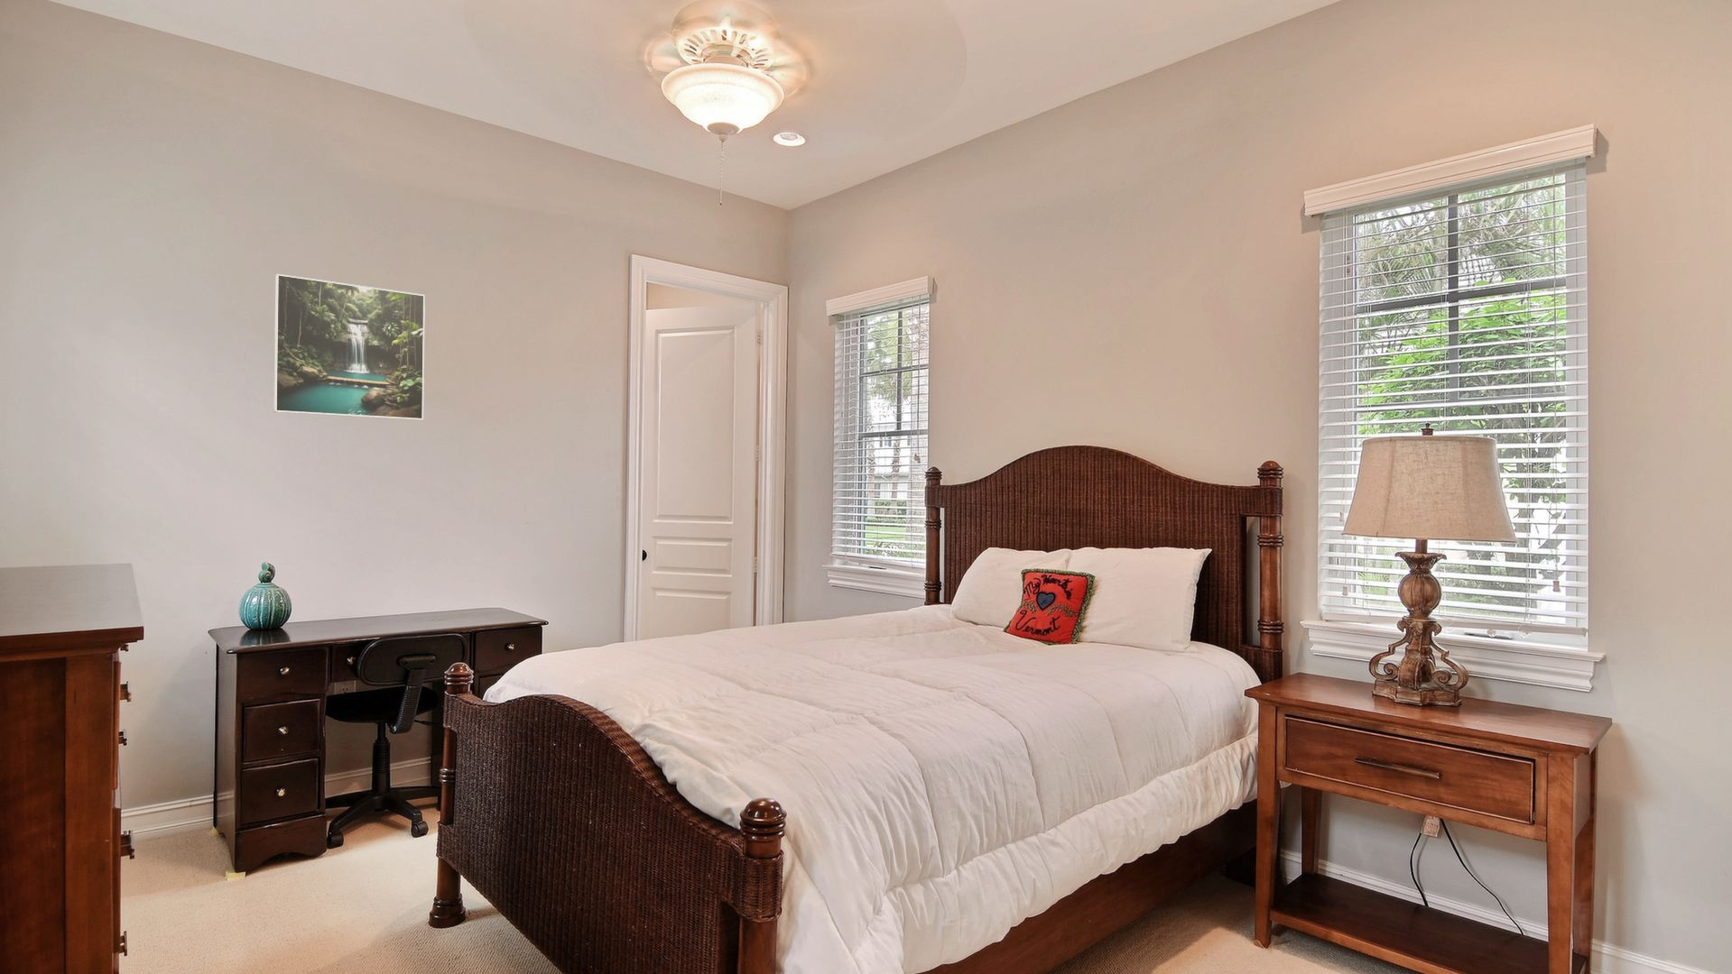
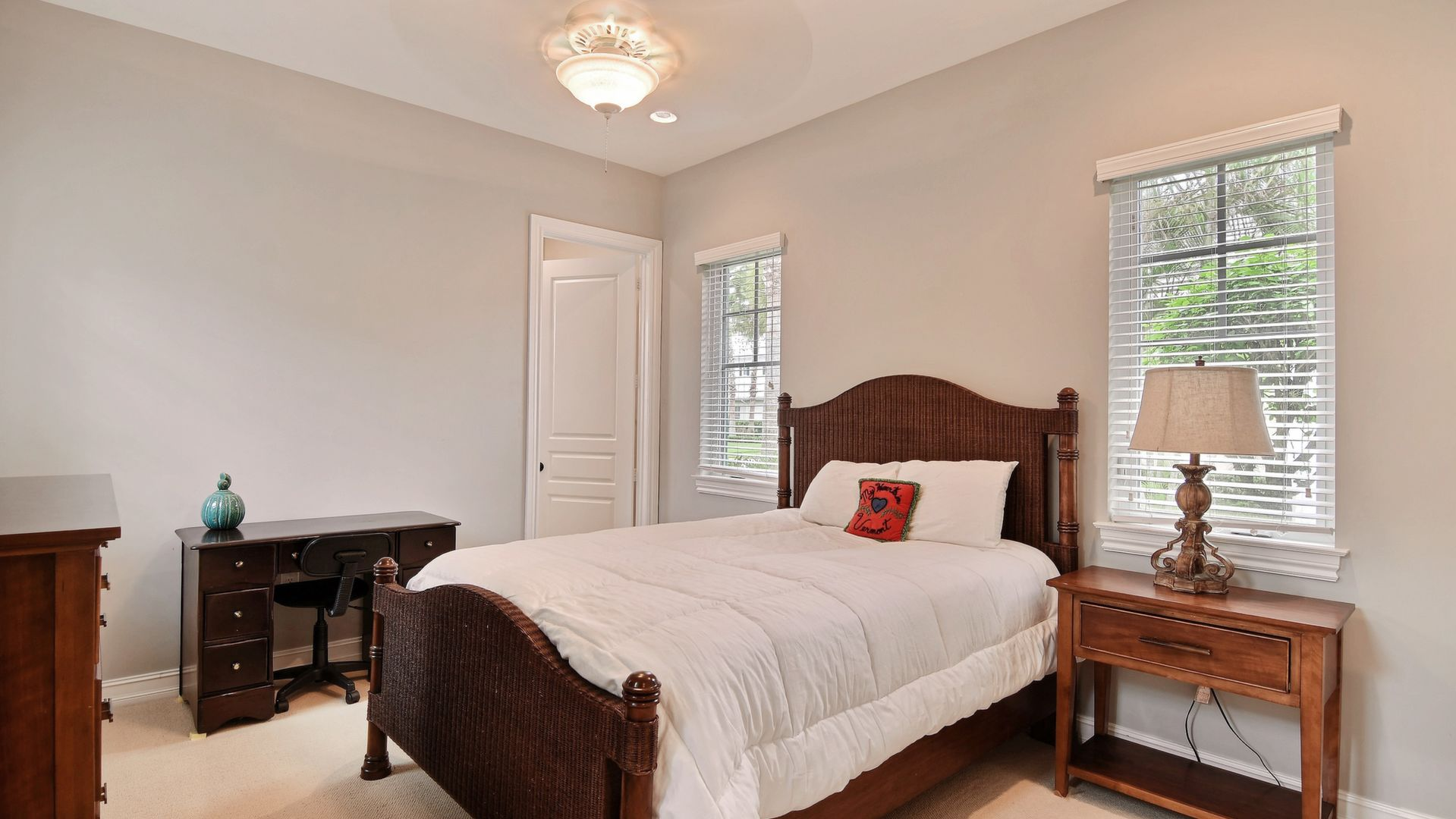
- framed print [272,274,426,421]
